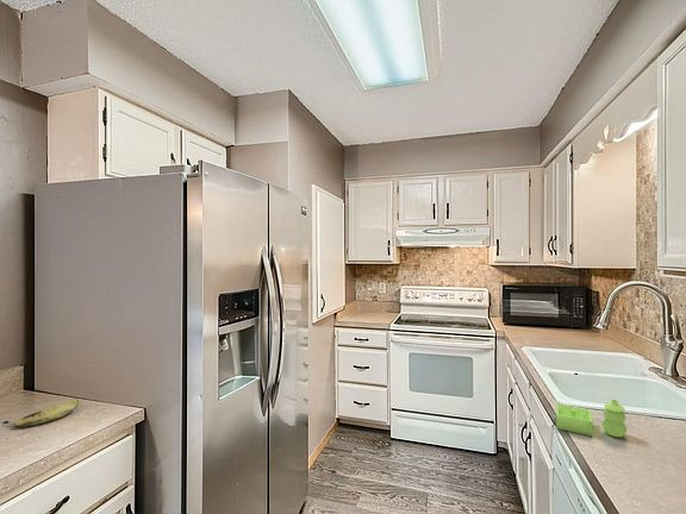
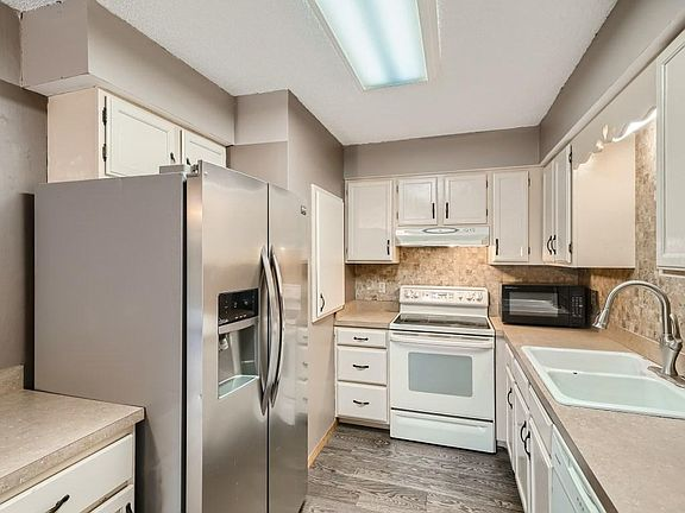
- fruit [0,397,80,428]
- soap dispenser [555,399,628,438]
